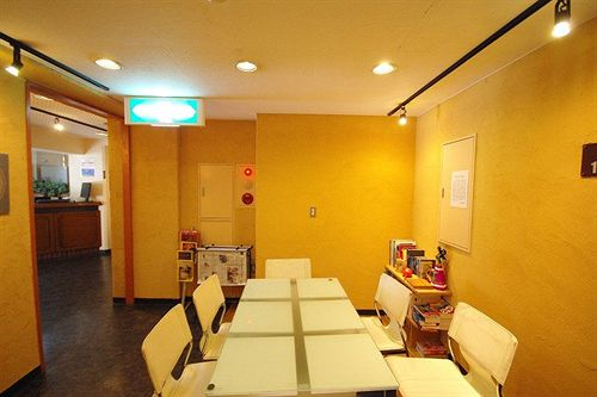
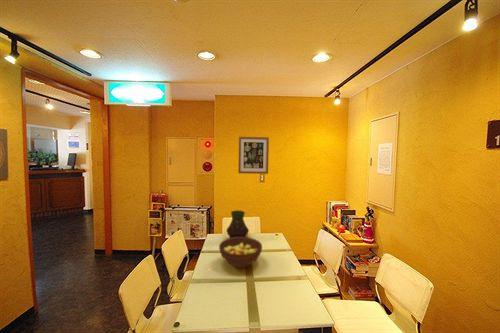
+ wall art [237,136,270,175]
+ vase [225,209,250,238]
+ fruit bowl [218,236,263,269]
